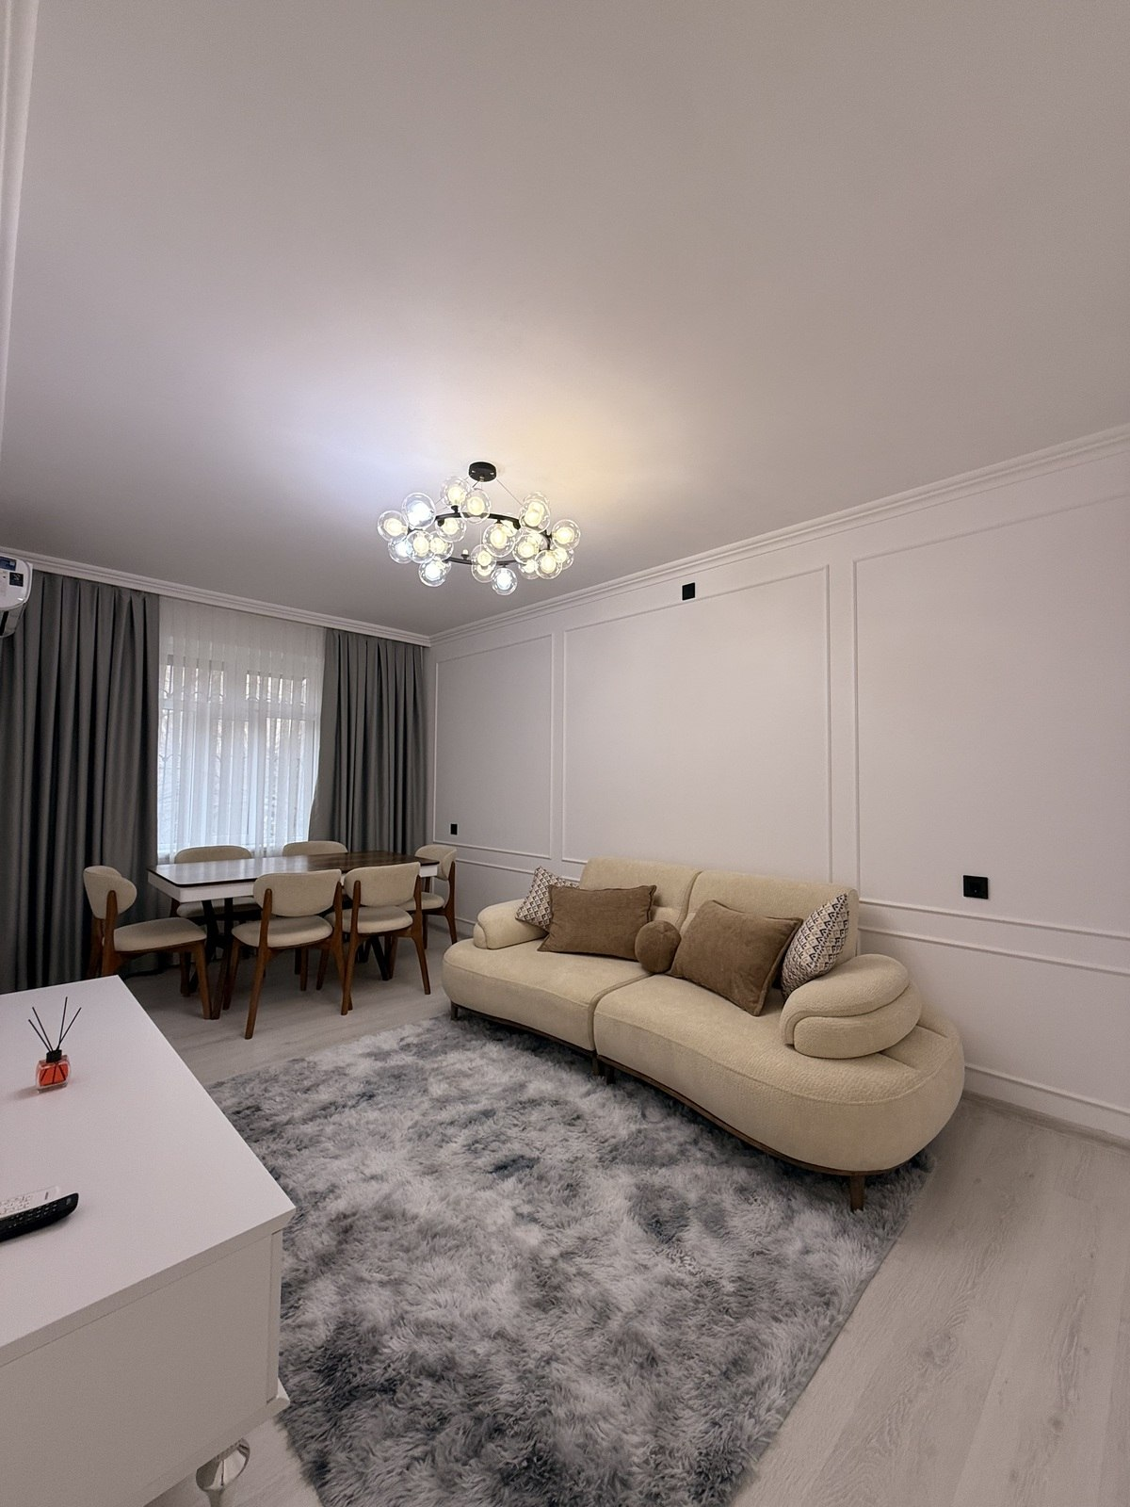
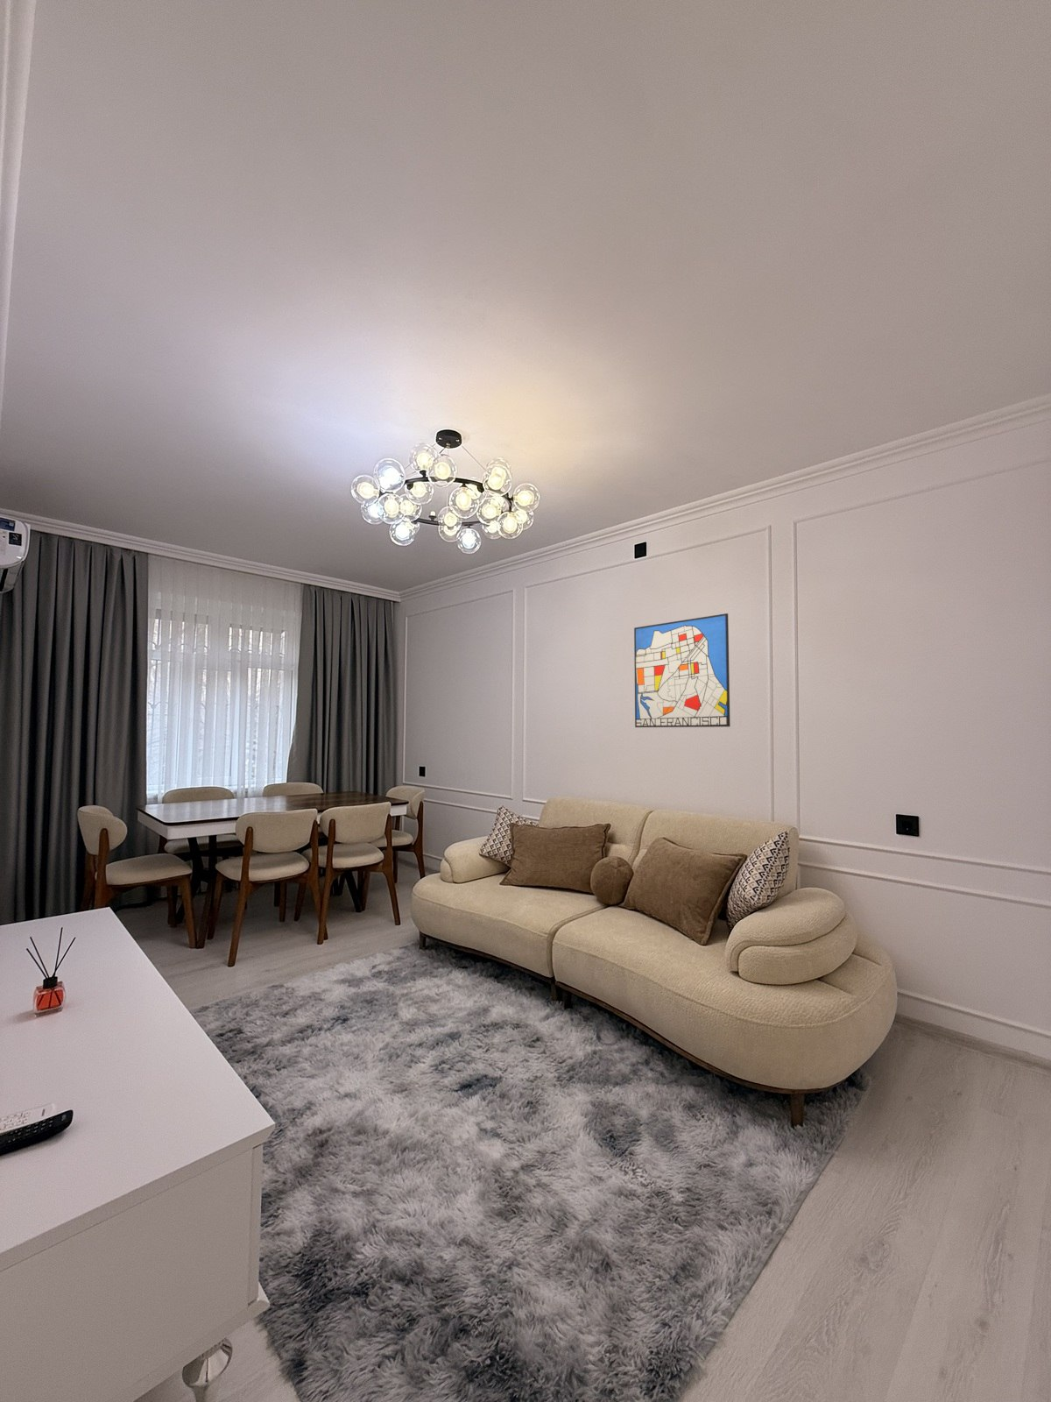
+ wall art [634,613,731,729]
